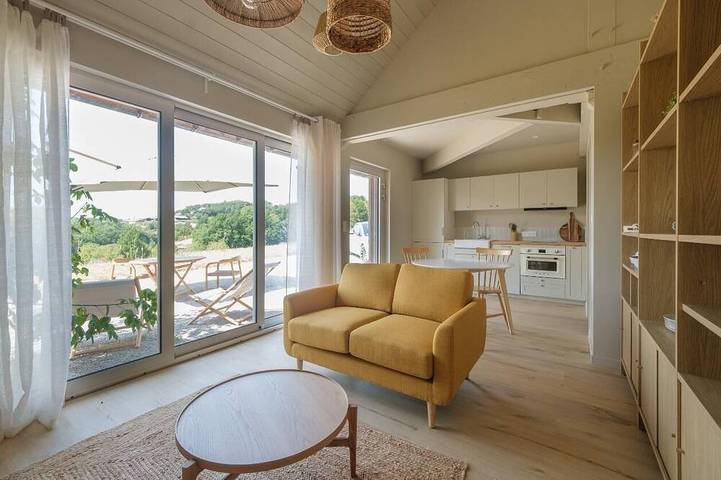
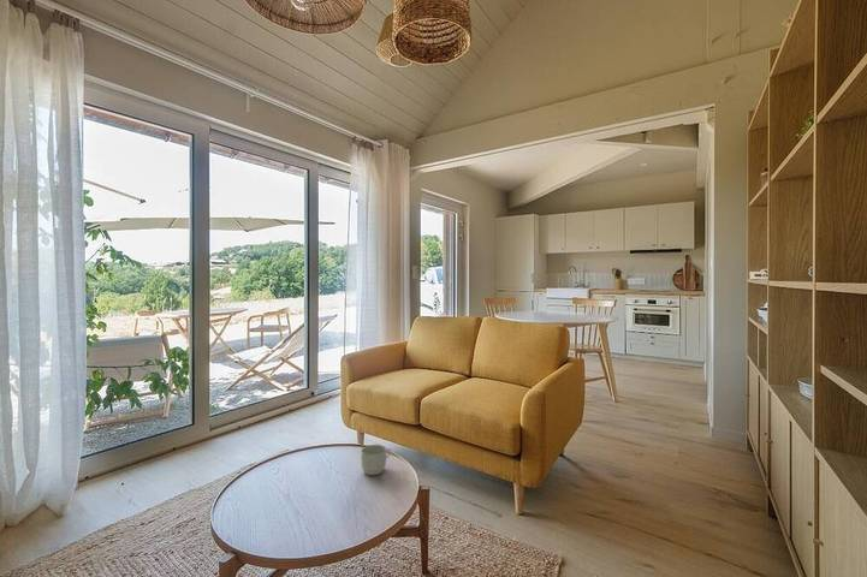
+ mug [360,444,392,476]
